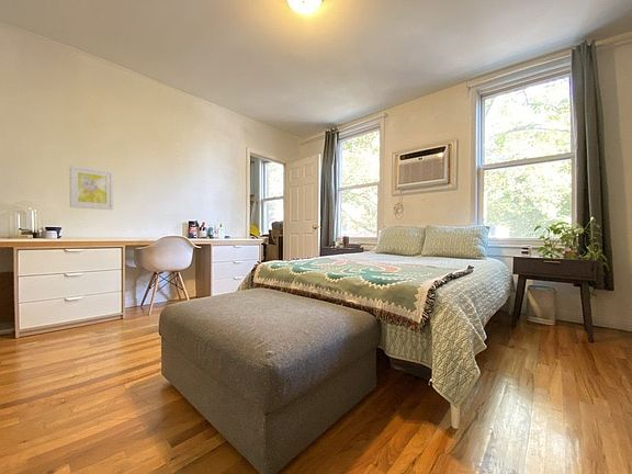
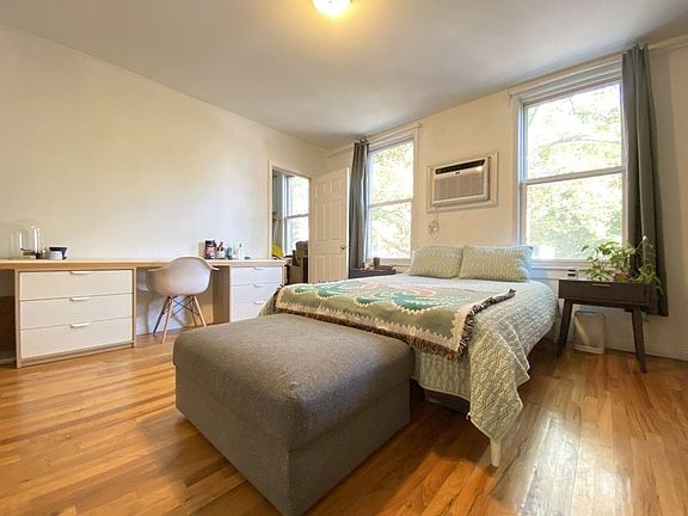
- wall art [69,165,114,211]
